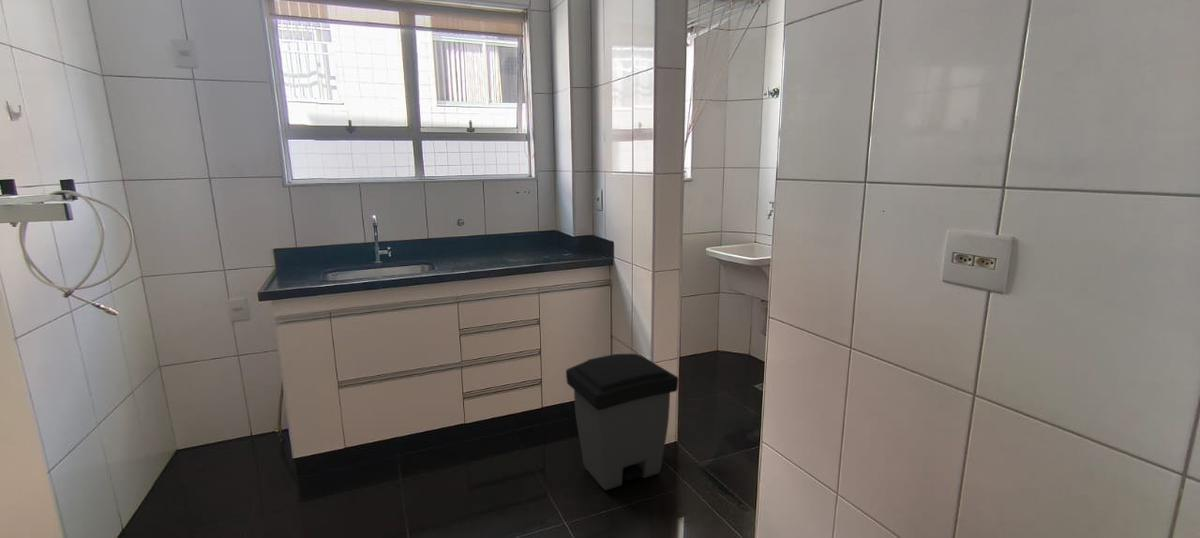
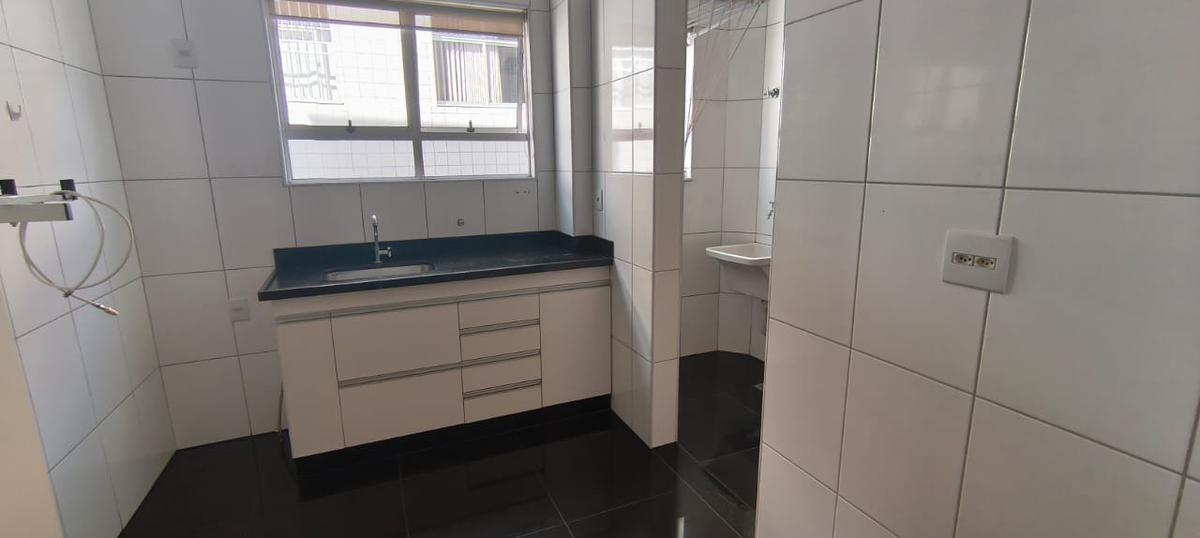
- trash can [565,353,679,491]
